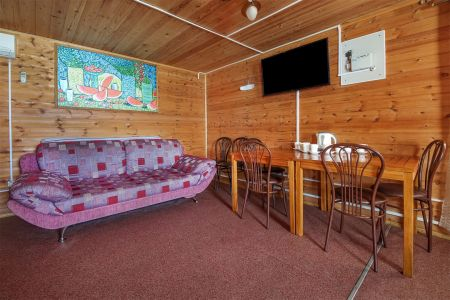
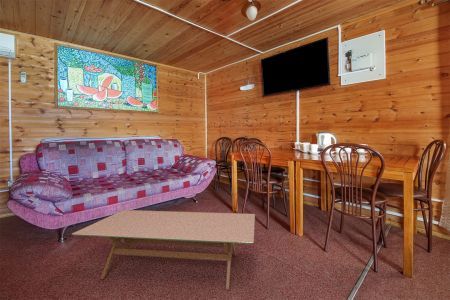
+ coffee table [71,209,256,290]
